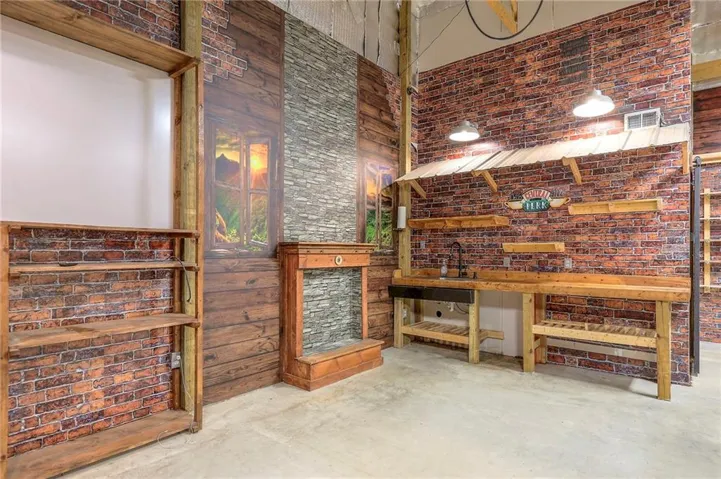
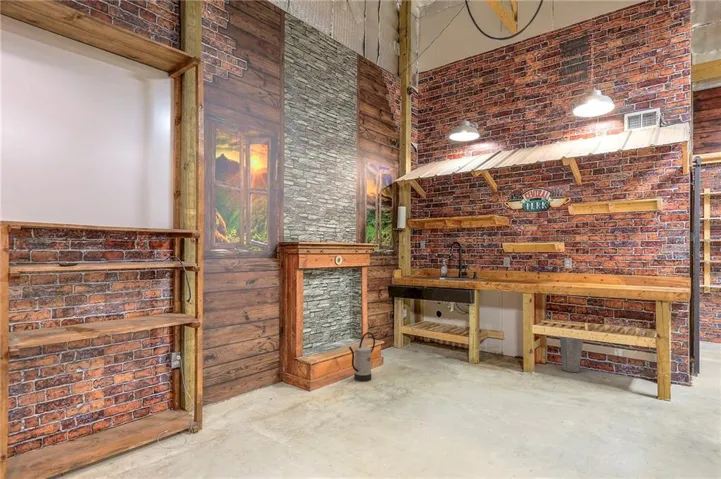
+ watering can [348,331,376,383]
+ bucket [559,336,584,373]
